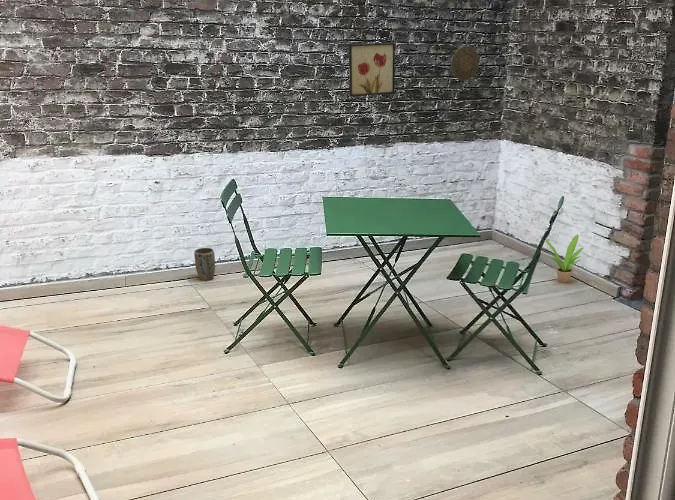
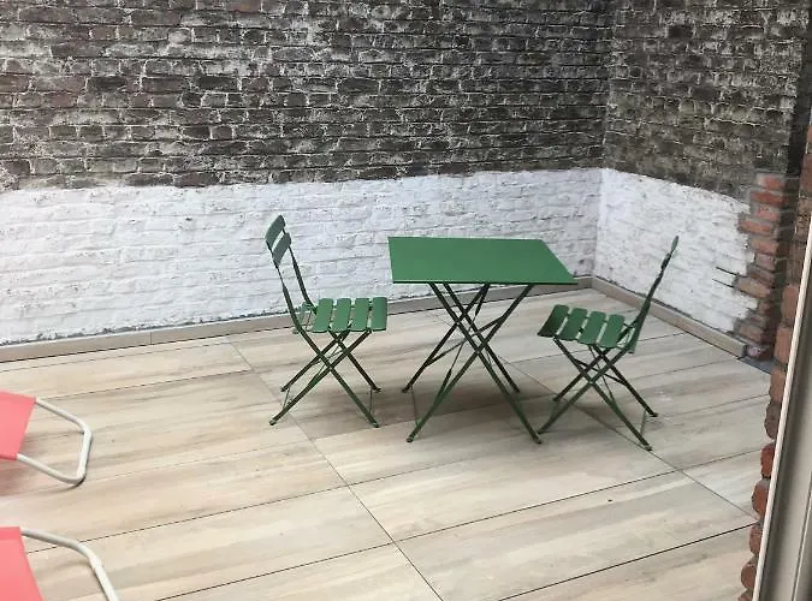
- plant pot [193,247,216,281]
- wall art [348,42,396,97]
- potted plant [545,234,584,284]
- decorative plate [450,45,480,81]
